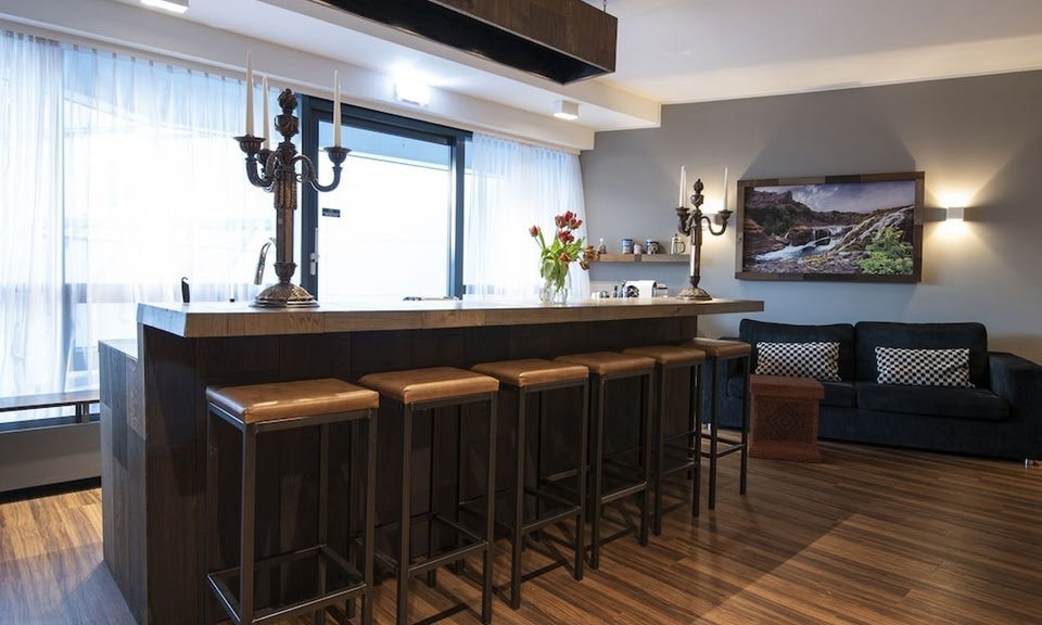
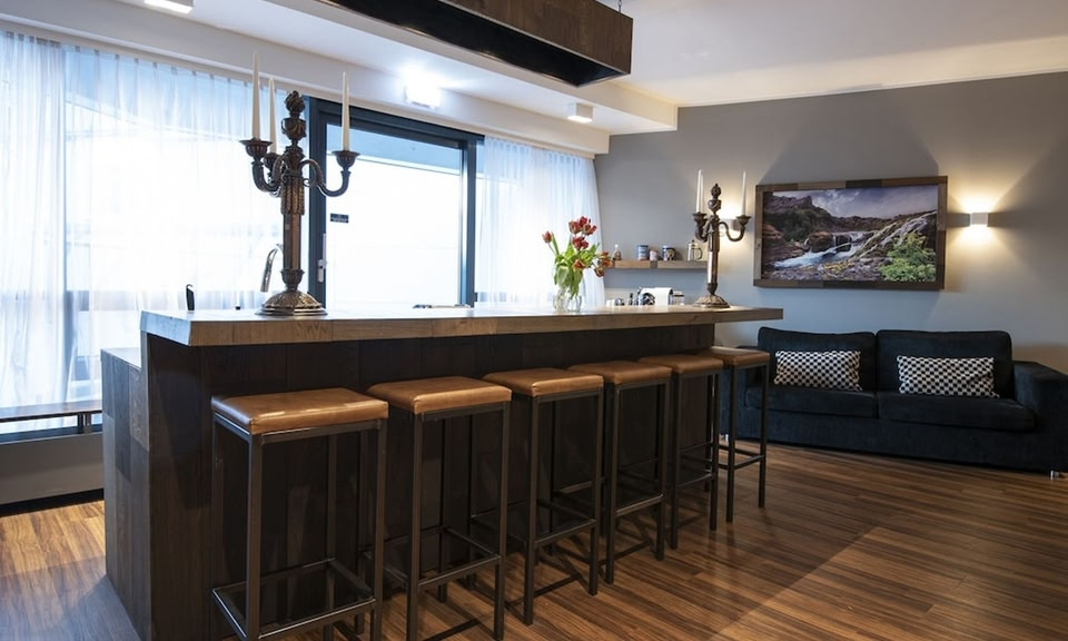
- side table [747,373,825,464]
